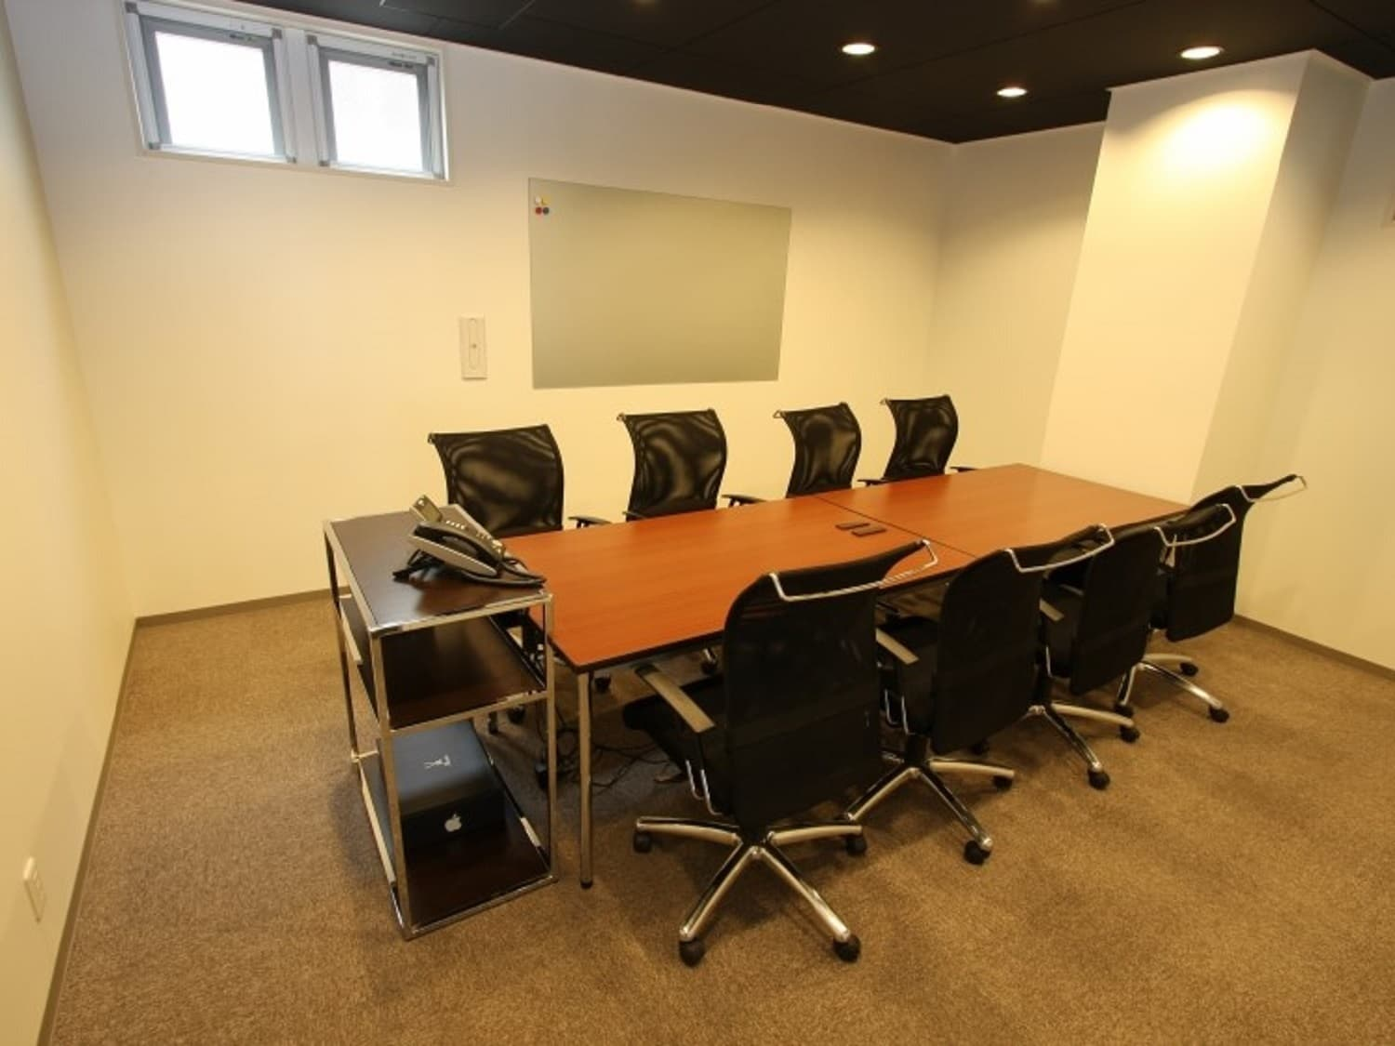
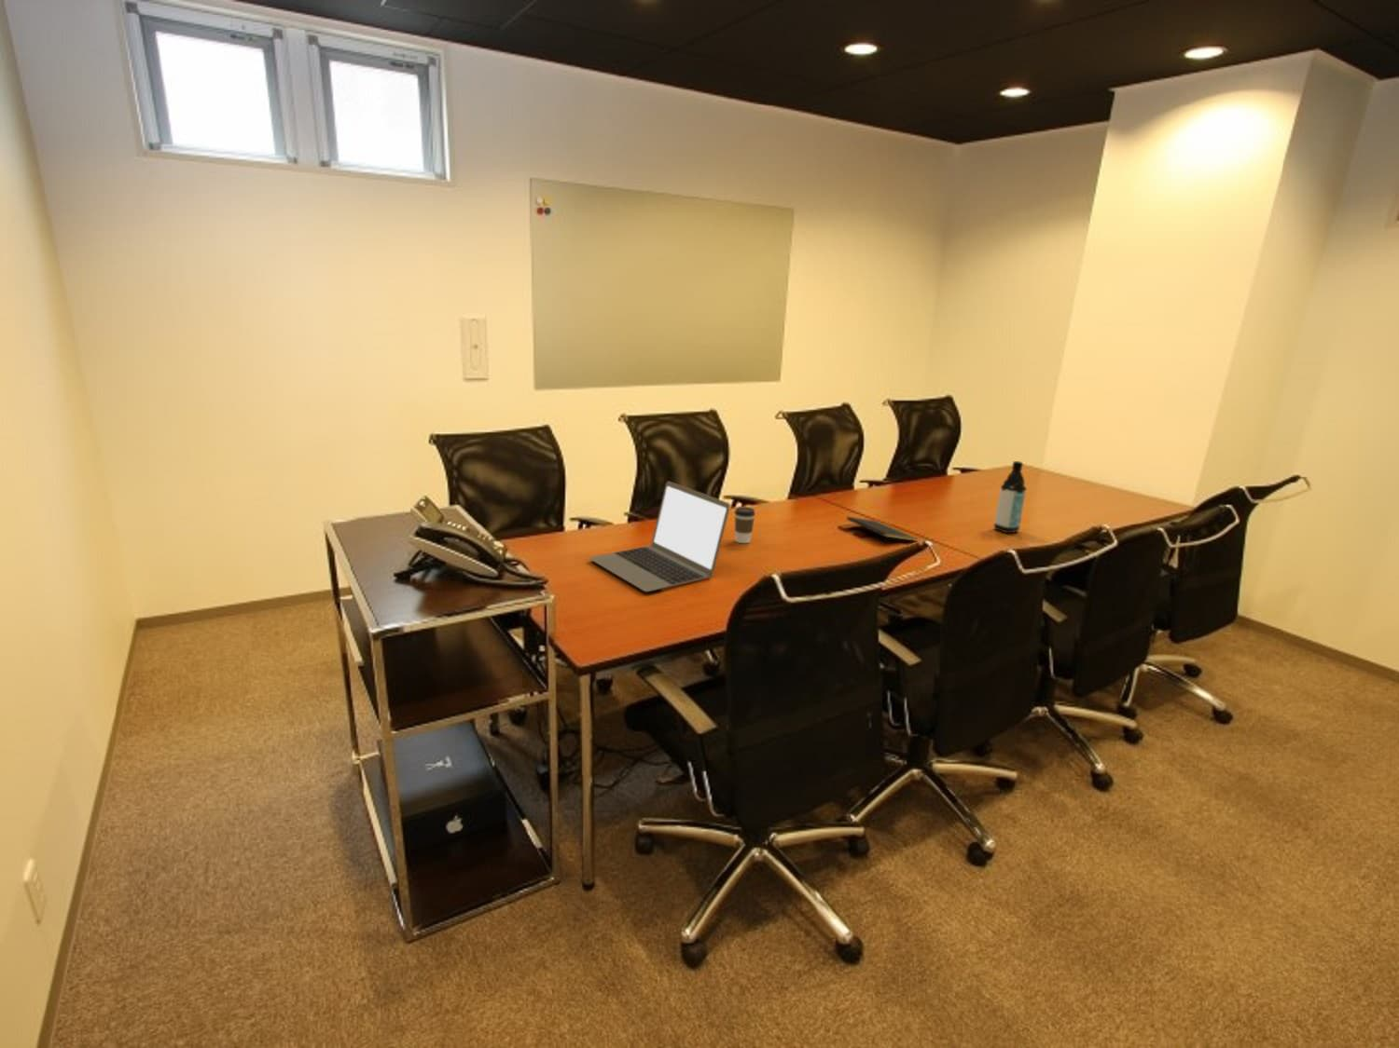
+ notepad [846,515,920,547]
+ water bottle [994,460,1028,534]
+ coffee cup [733,505,757,544]
+ laptop [588,481,731,592]
